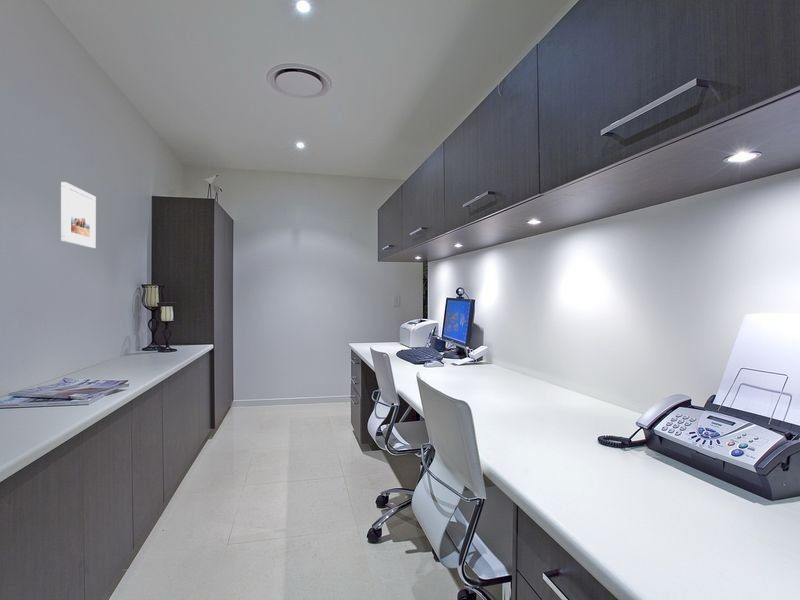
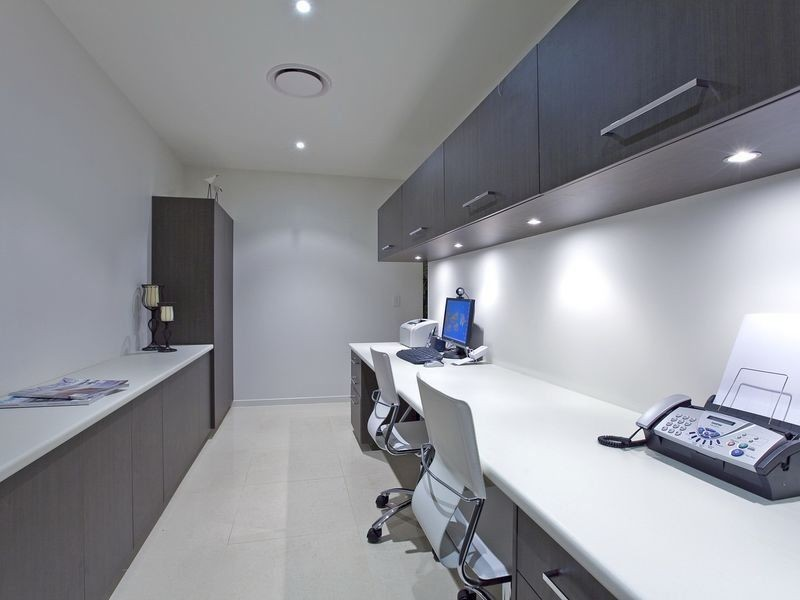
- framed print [60,181,97,249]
